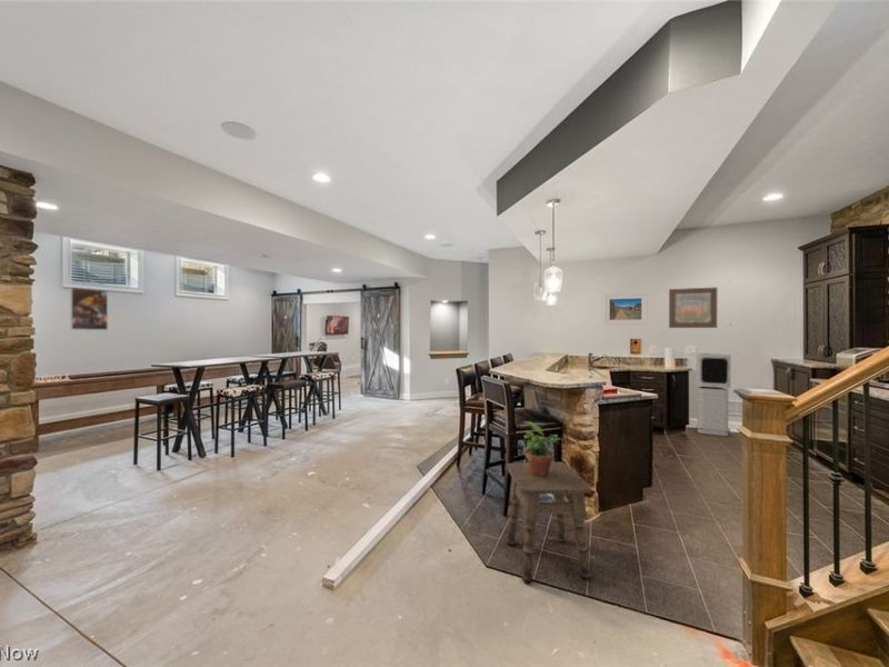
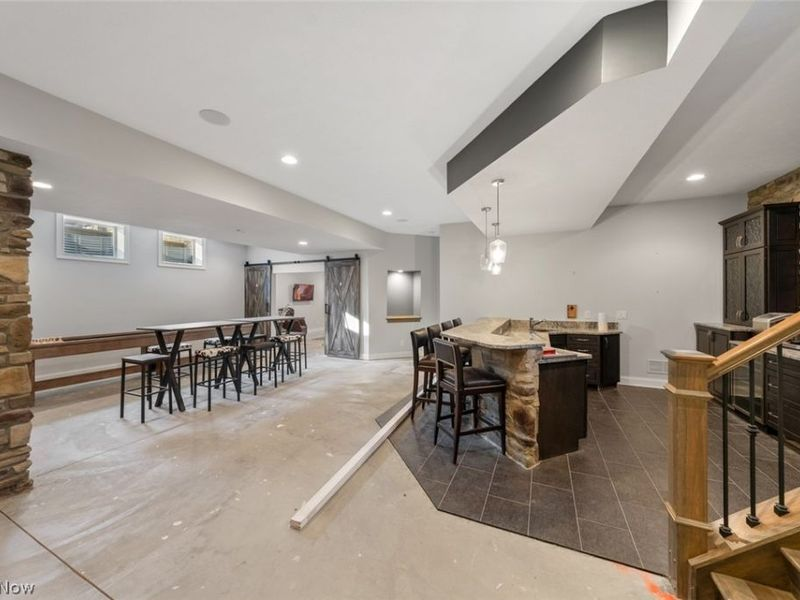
- air purifier [695,352,732,437]
- wall art [668,287,718,329]
- potted plant [522,420,562,477]
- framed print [70,287,109,331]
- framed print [603,292,649,326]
- side table [506,461,592,585]
